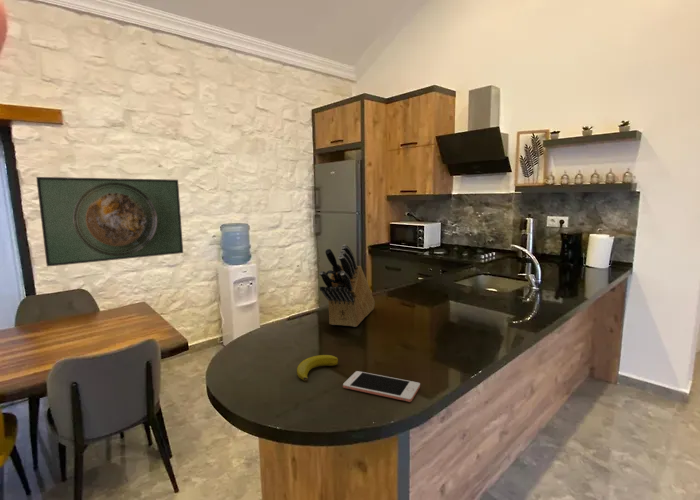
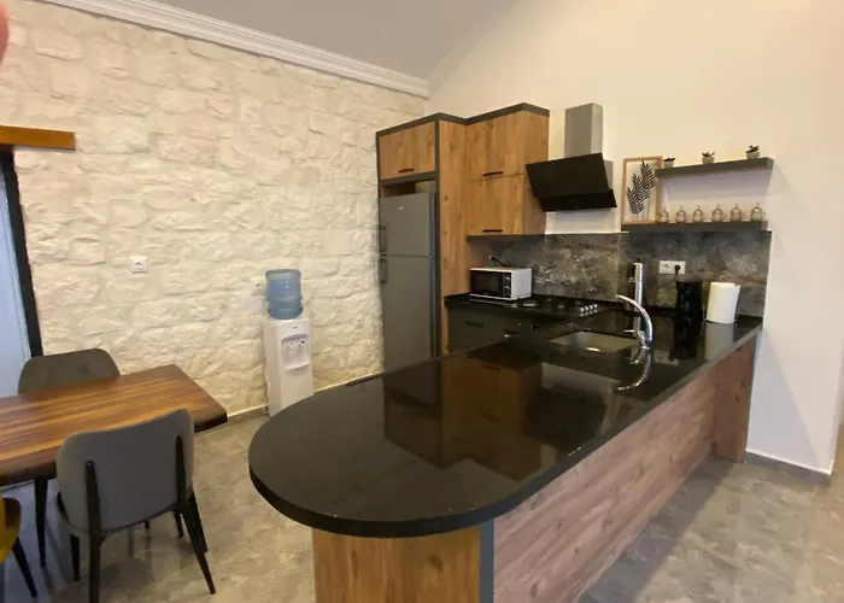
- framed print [35,176,184,268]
- banana [296,354,339,382]
- cell phone [342,370,421,403]
- knife block [318,244,376,328]
